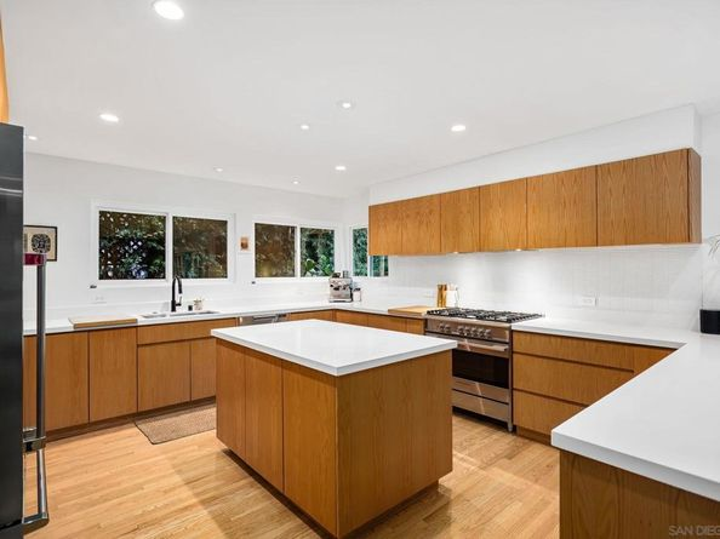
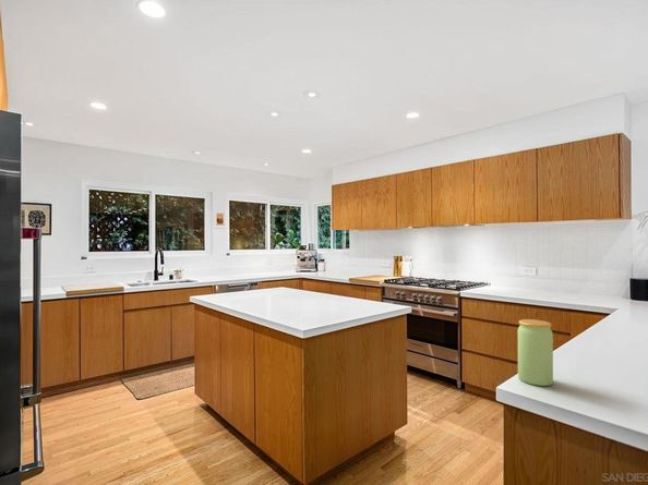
+ jar [517,318,554,387]
